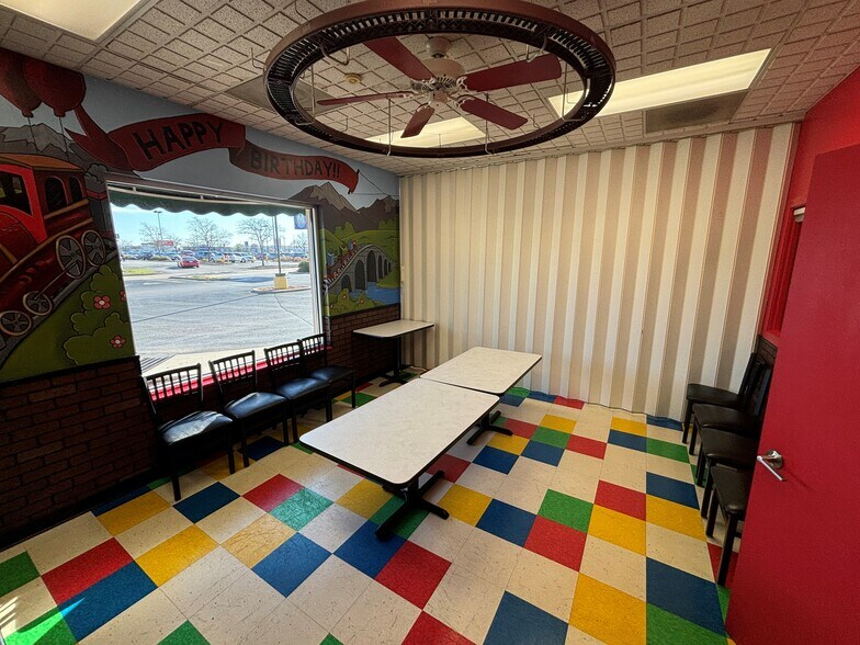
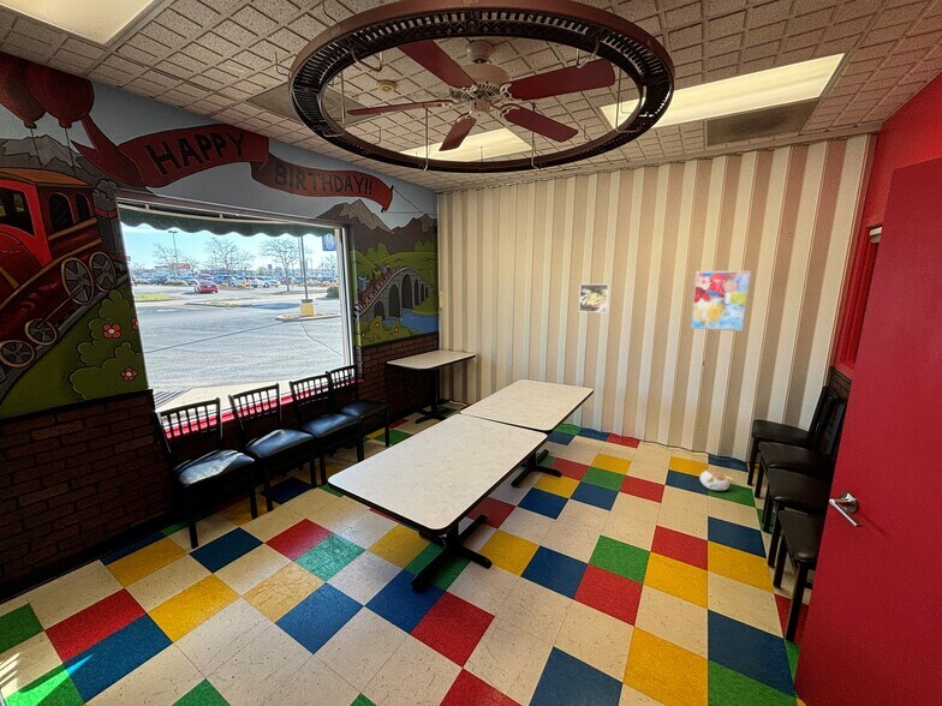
+ plush toy [699,469,734,491]
+ wall art [688,269,752,333]
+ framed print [578,283,610,313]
